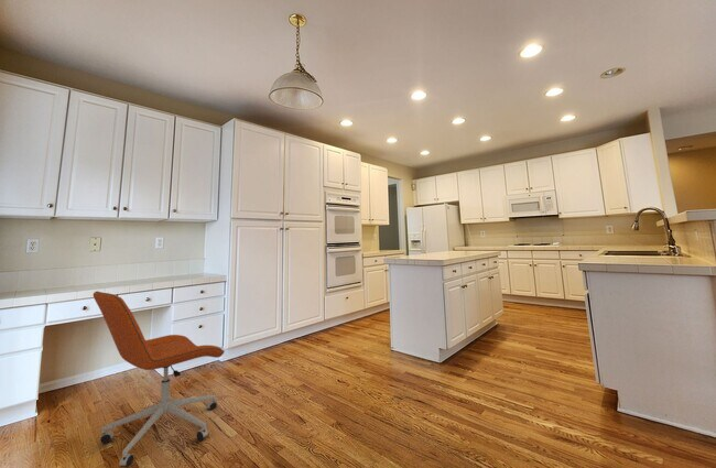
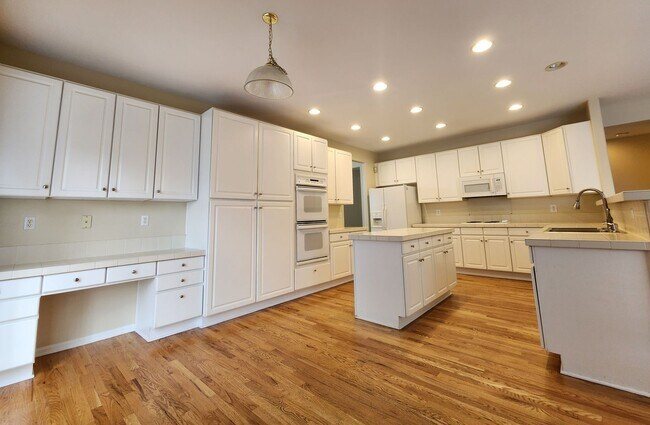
- office chair [93,291,226,468]
